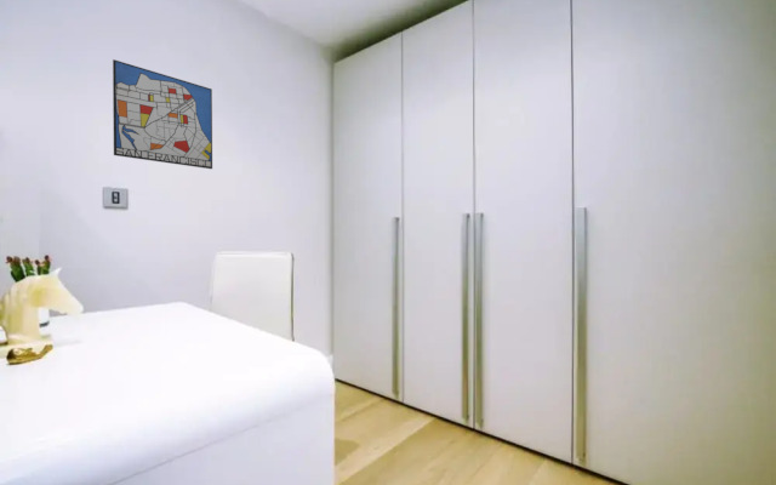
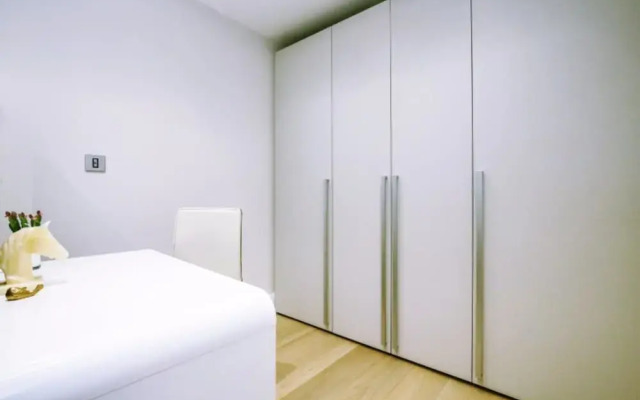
- wall art [112,58,213,170]
